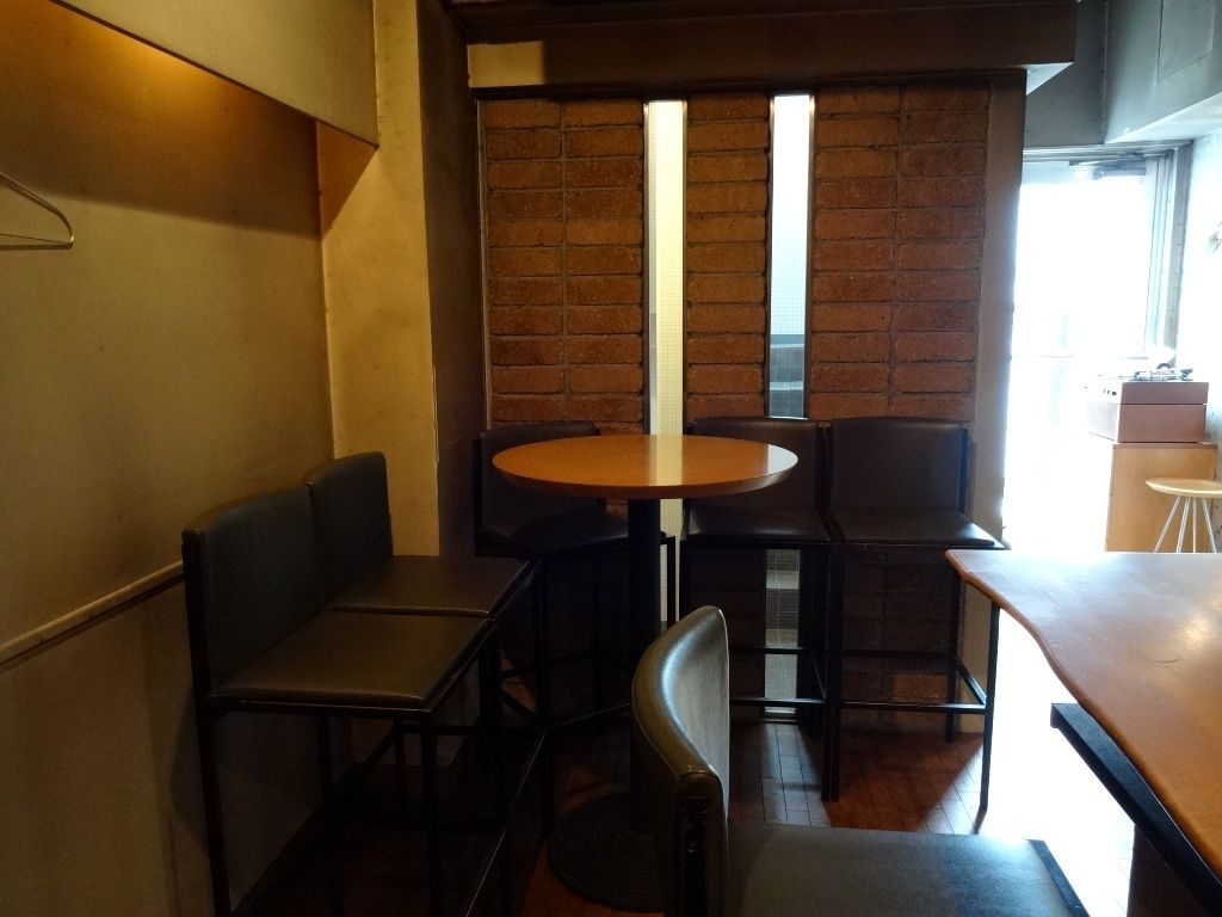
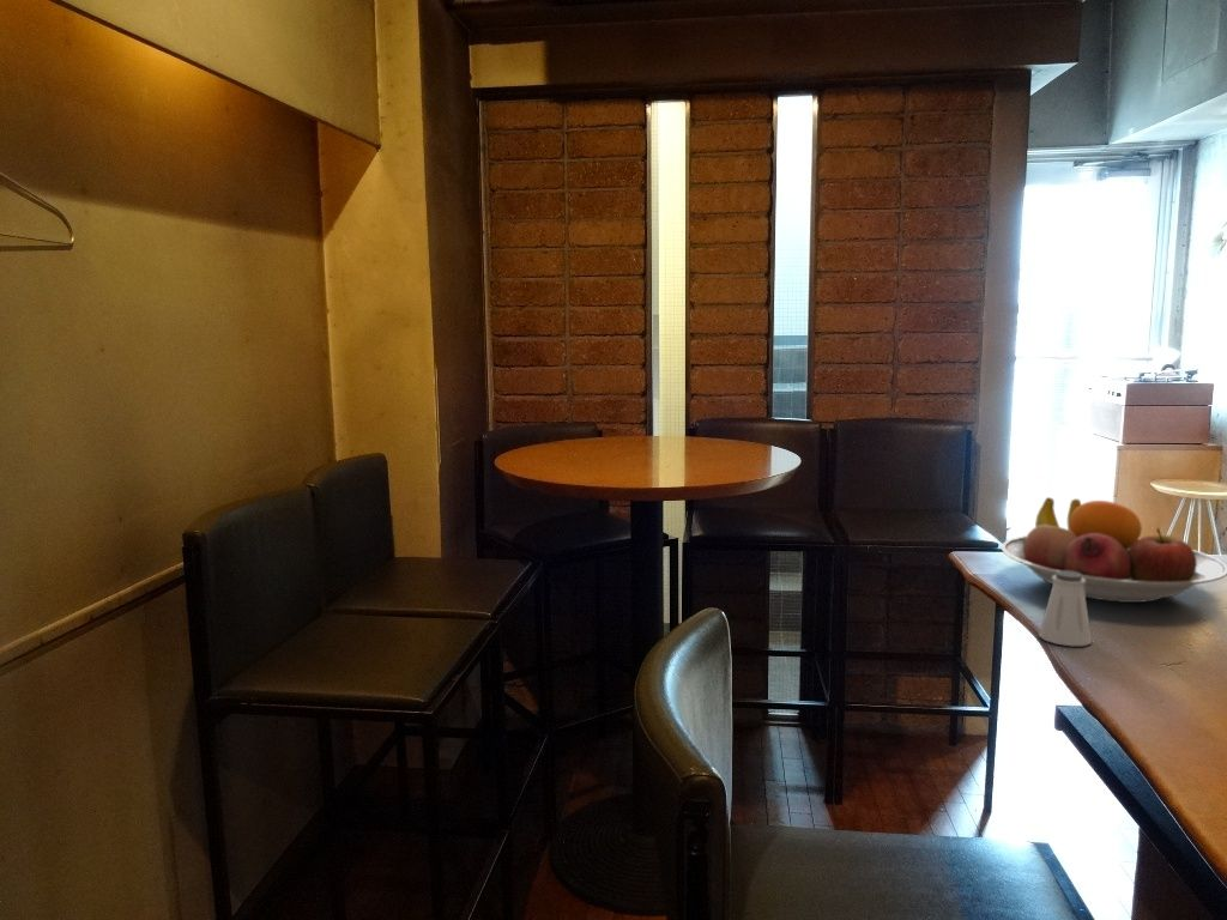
+ saltshaker [1038,571,1093,647]
+ fruit bowl [1001,496,1227,604]
